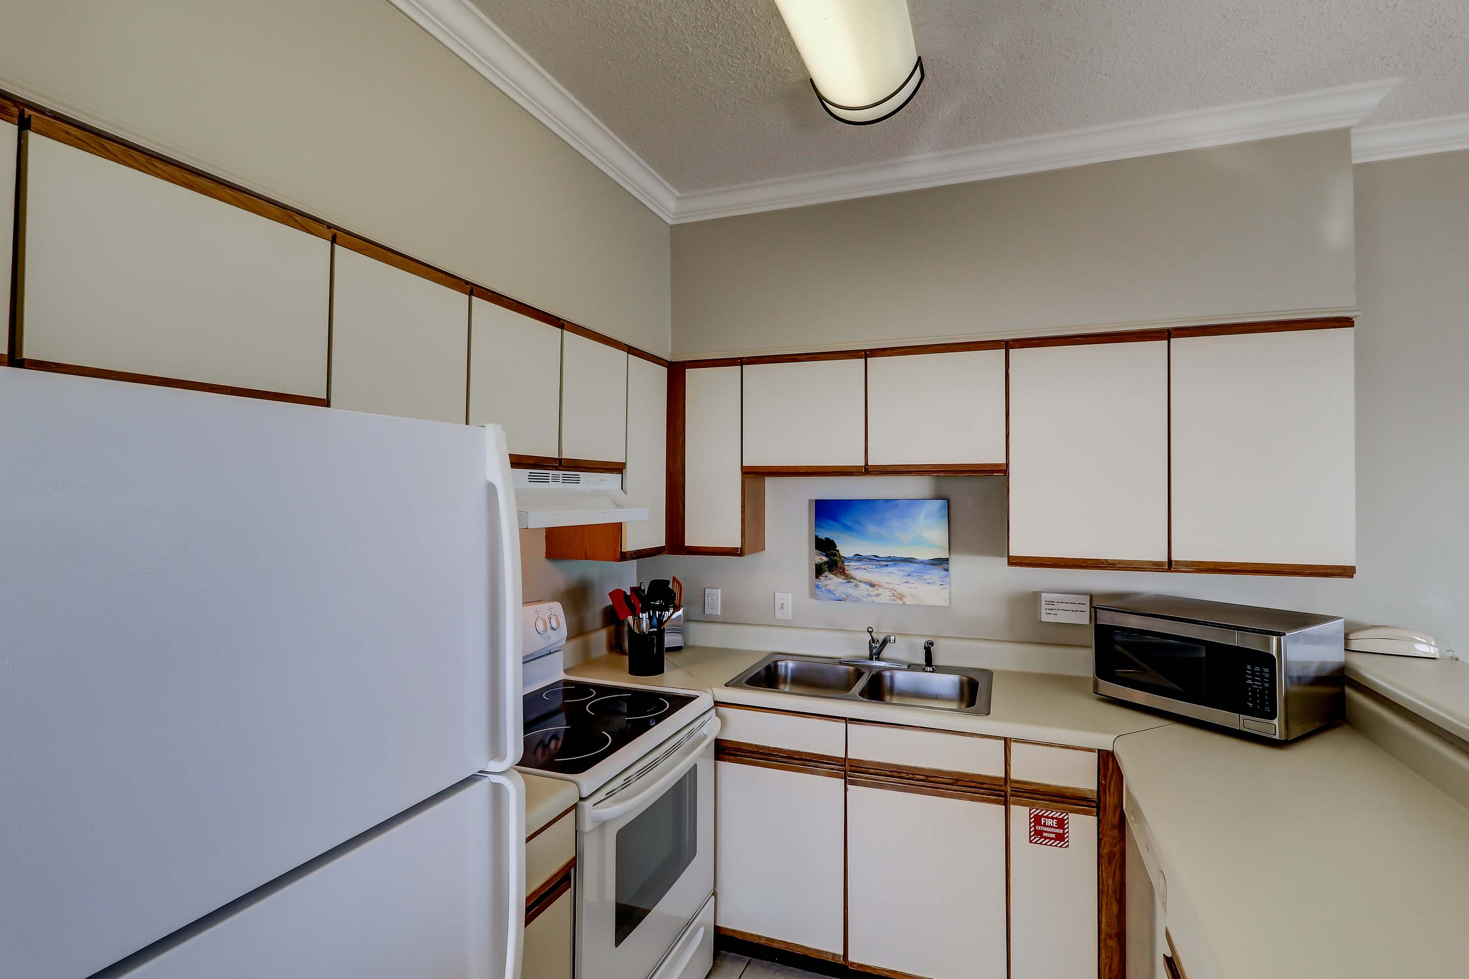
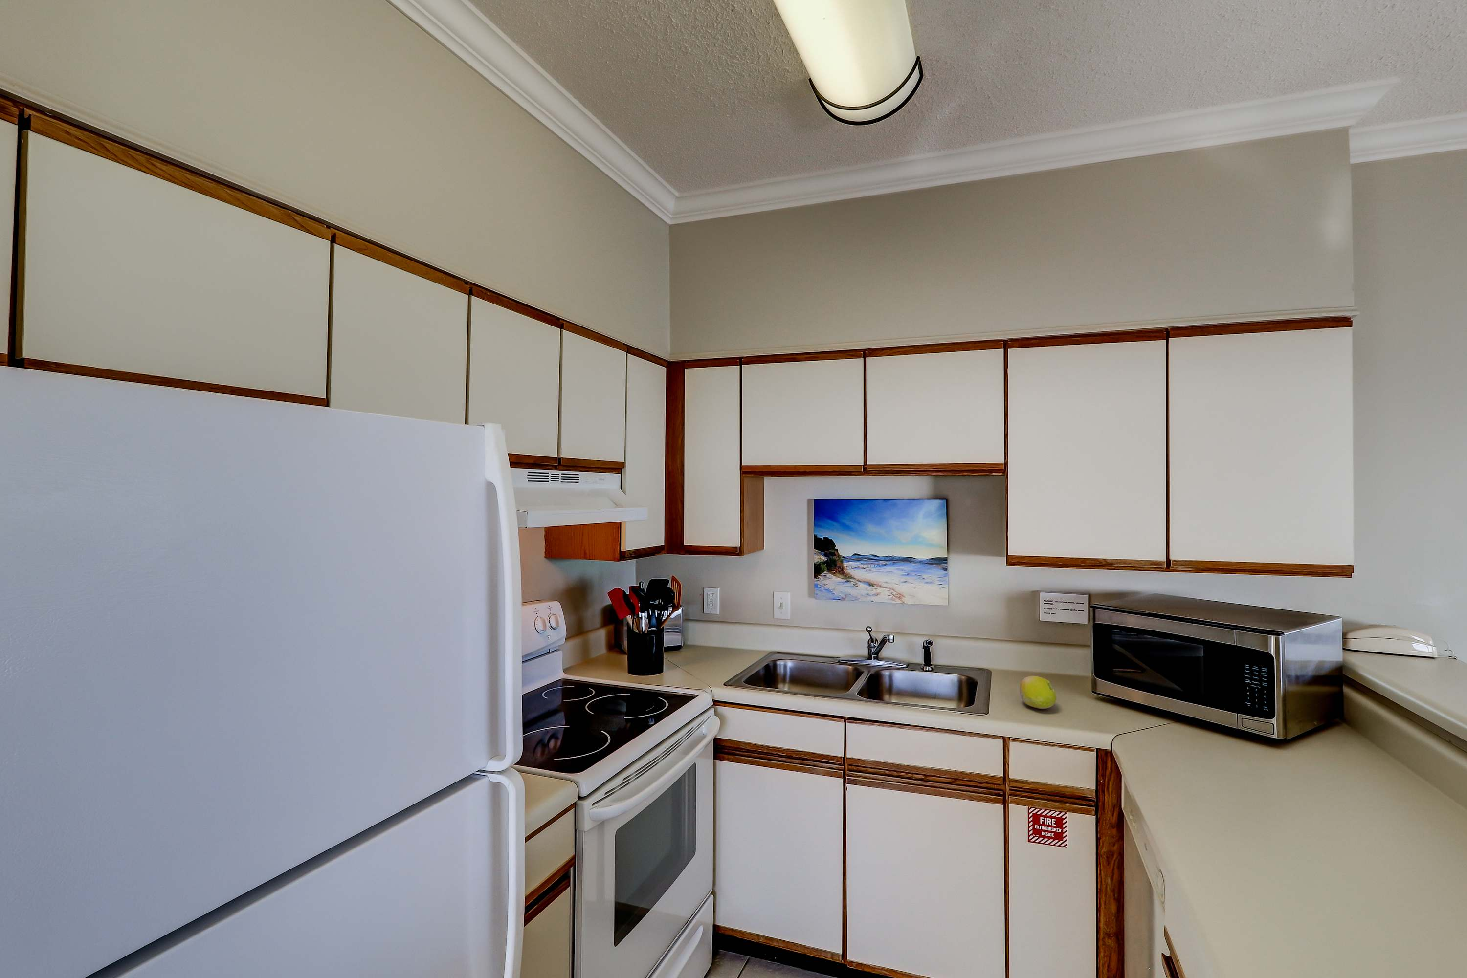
+ fruit [1019,676,1057,709]
